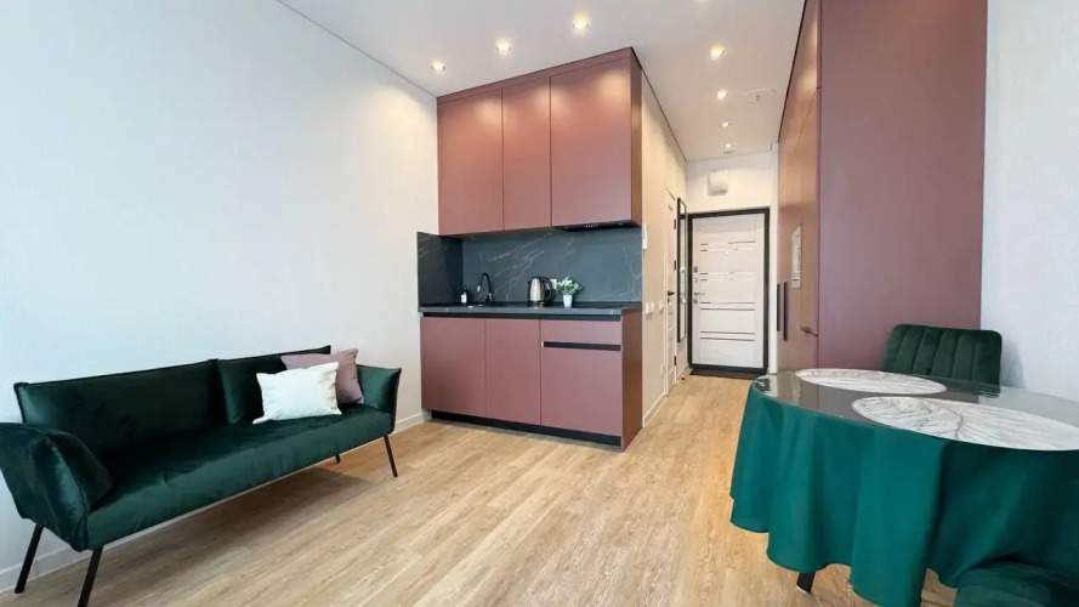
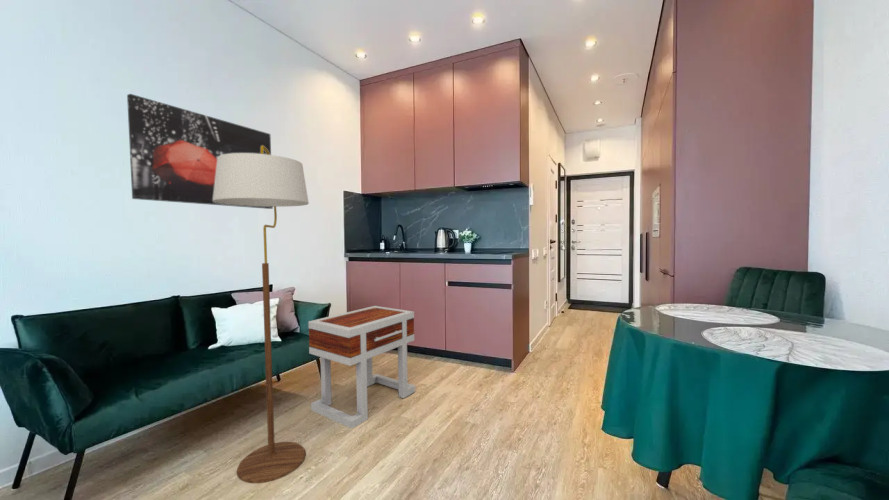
+ wall art [126,93,274,210]
+ side table [307,305,416,430]
+ floor lamp [213,146,310,484]
